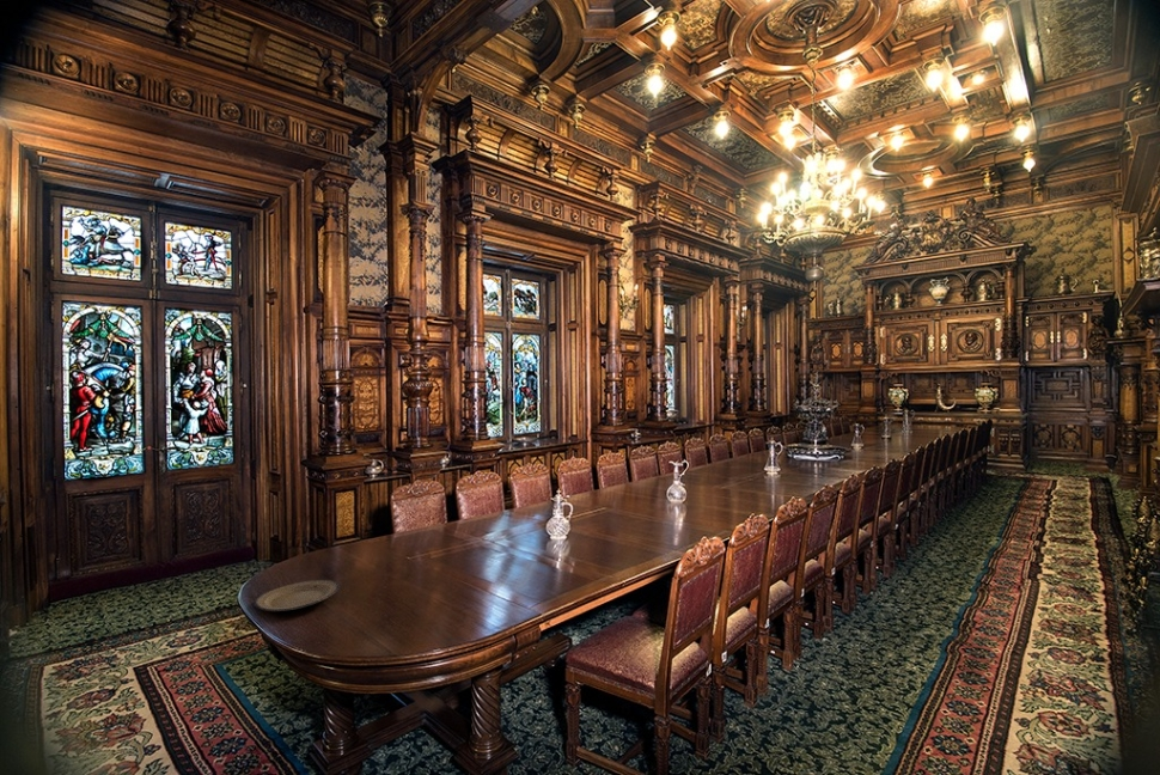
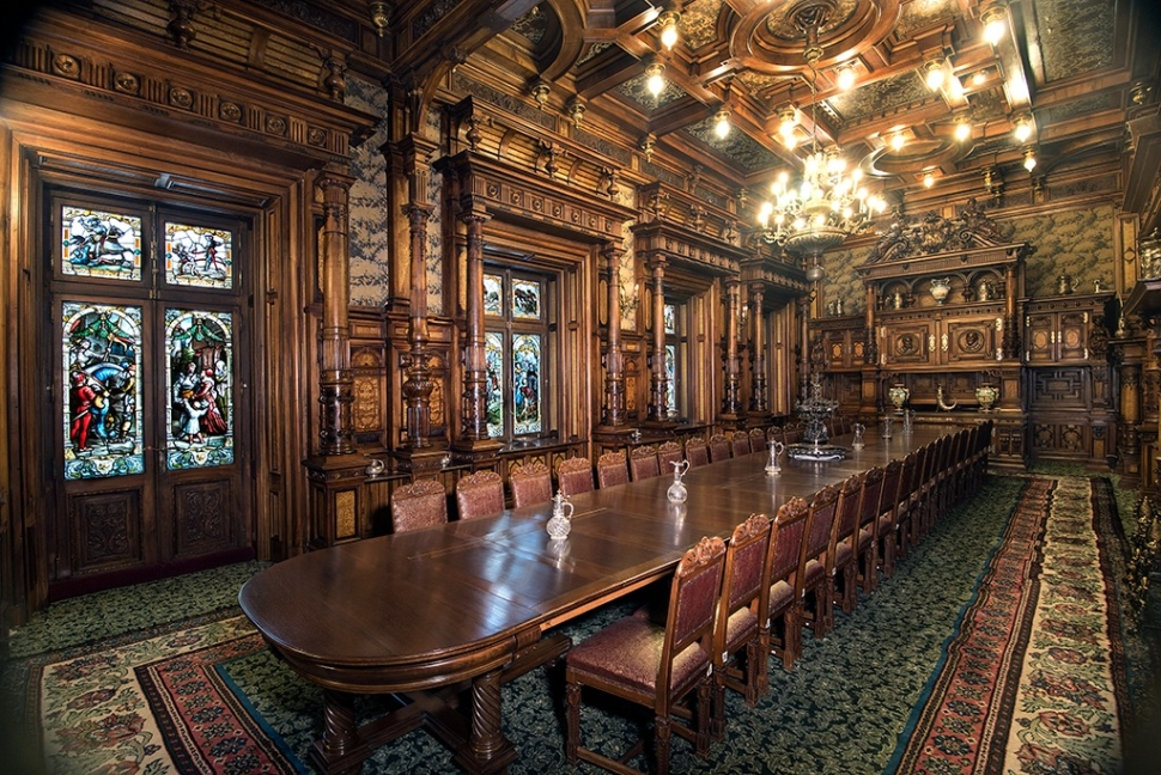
- plate [254,579,341,612]
